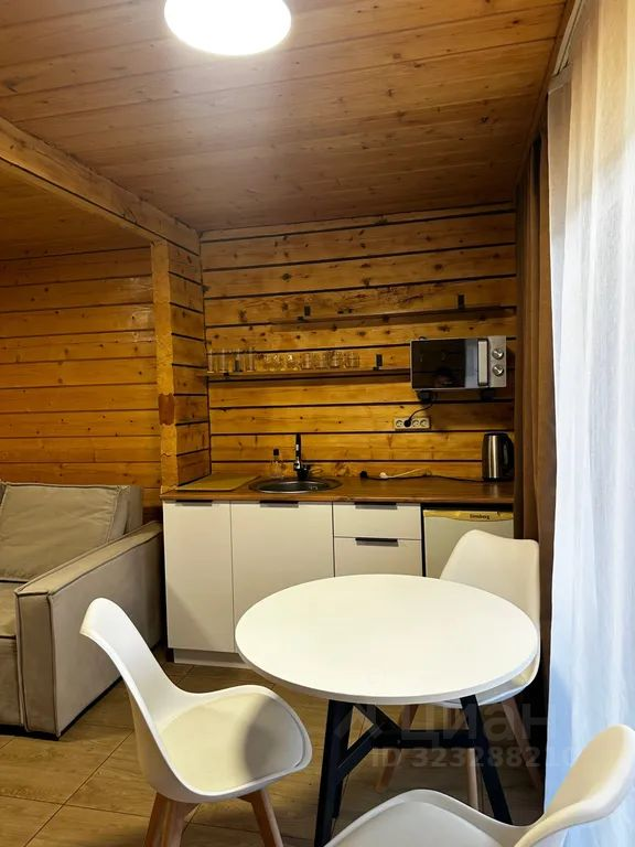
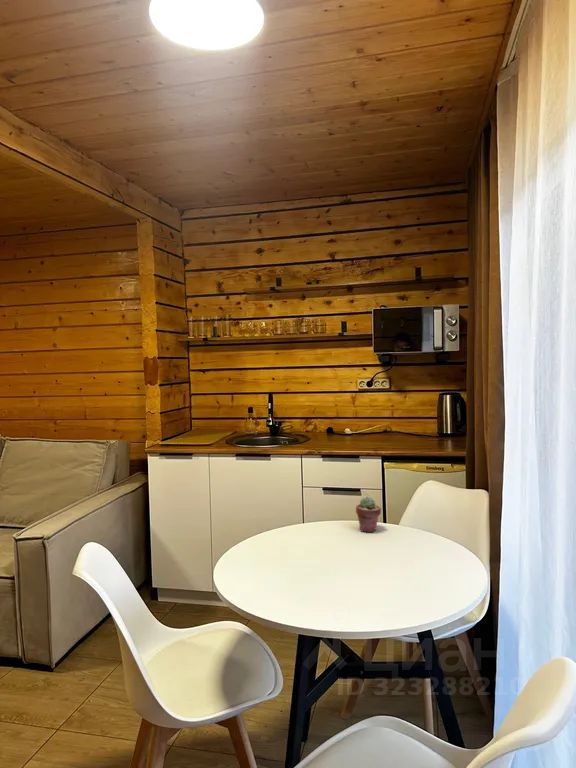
+ potted succulent [355,496,382,533]
